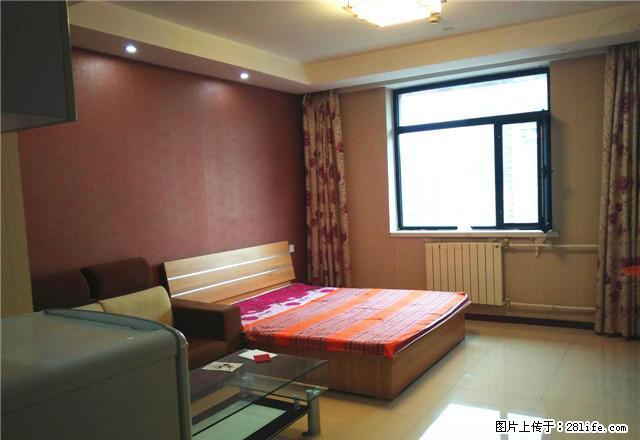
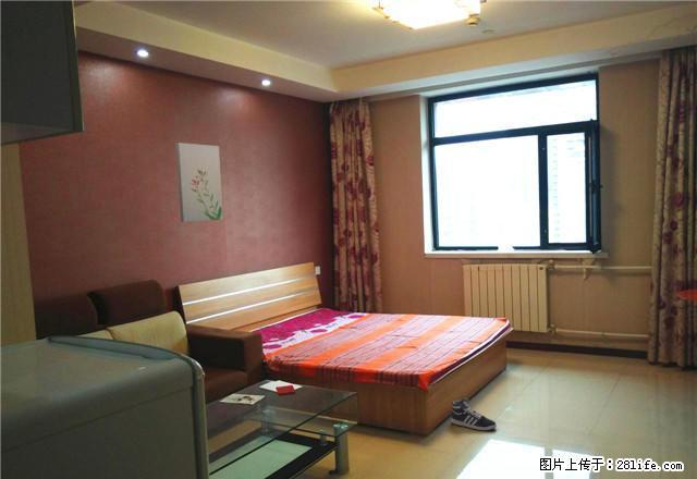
+ sneaker [450,397,498,432]
+ wall art [174,142,224,223]
